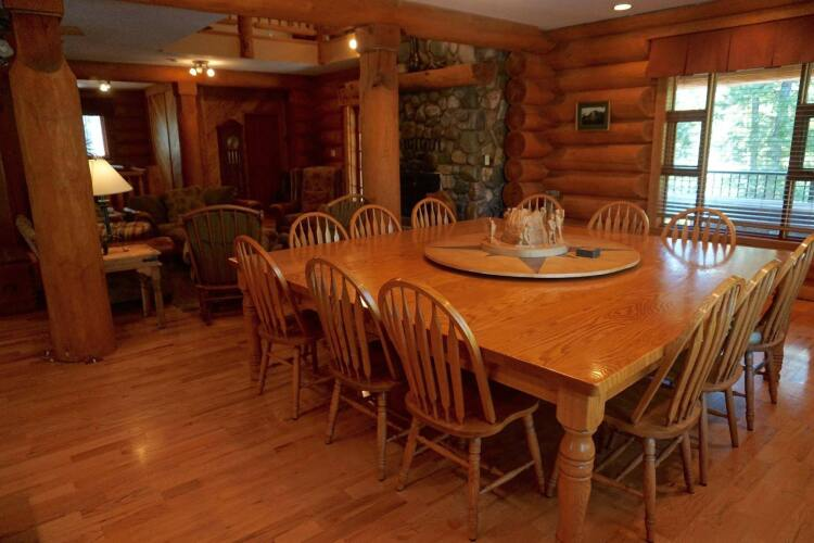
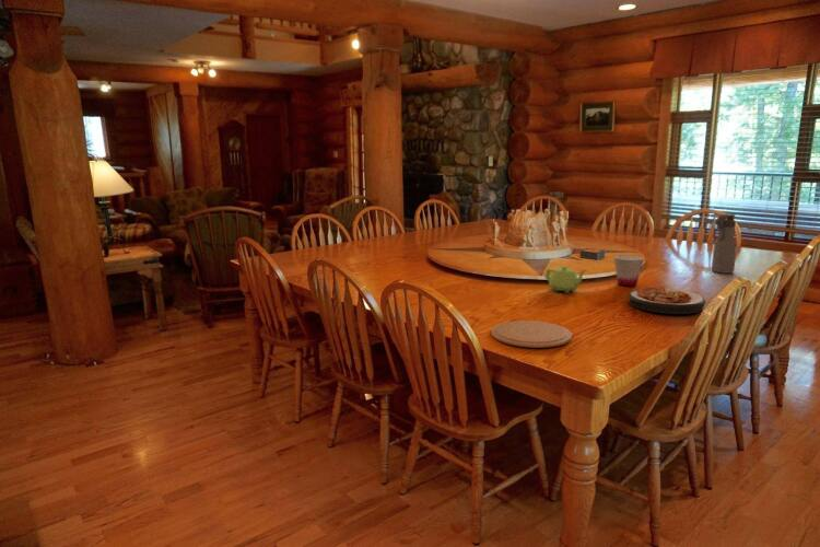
+ cup [613,254,645,287]
+ water bottle [711,213,738,275]
+ plate [490,319,573,349]
+ plate [628,286,706,315]
+ teapot [543,265,587,294]
